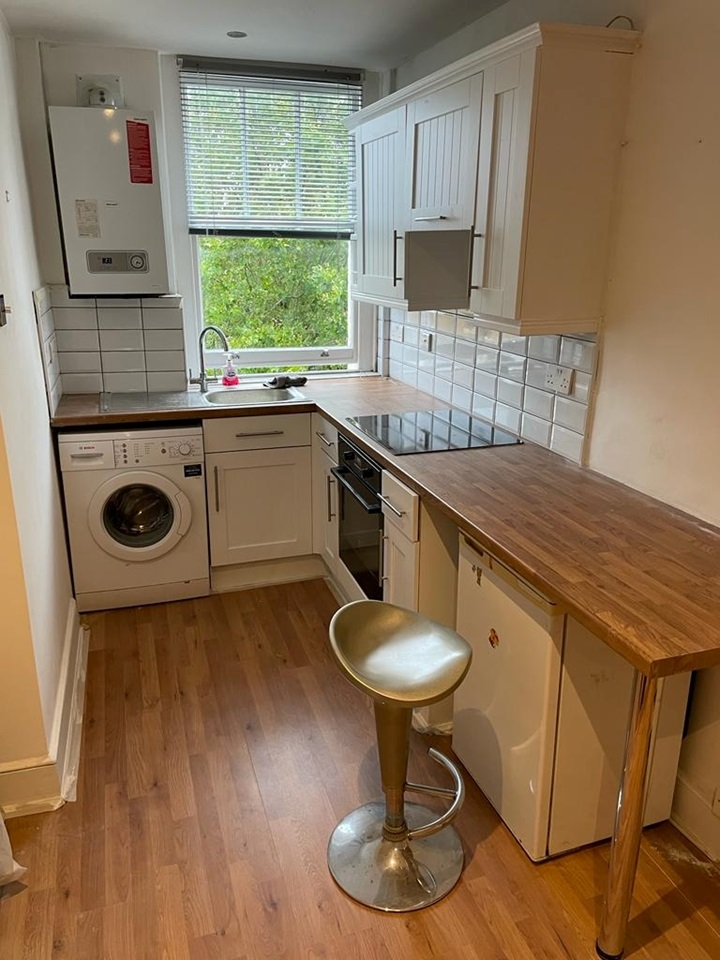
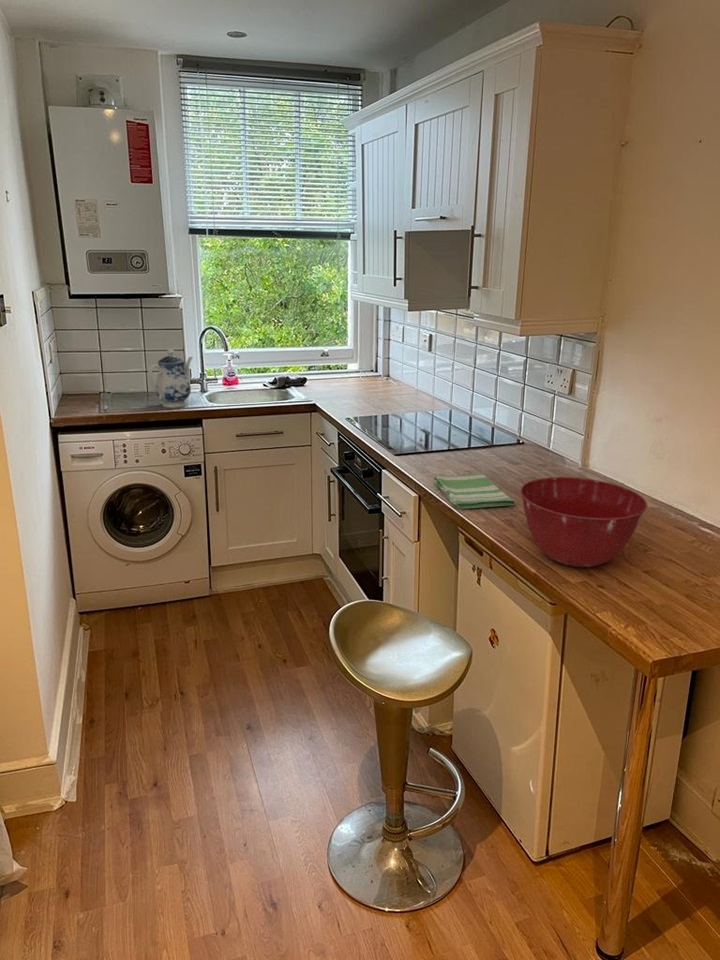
+ dish towel [432,473,517,510]
+ teapot [147,348,194,409]
+ mixing bowl [520,476,648,568]
